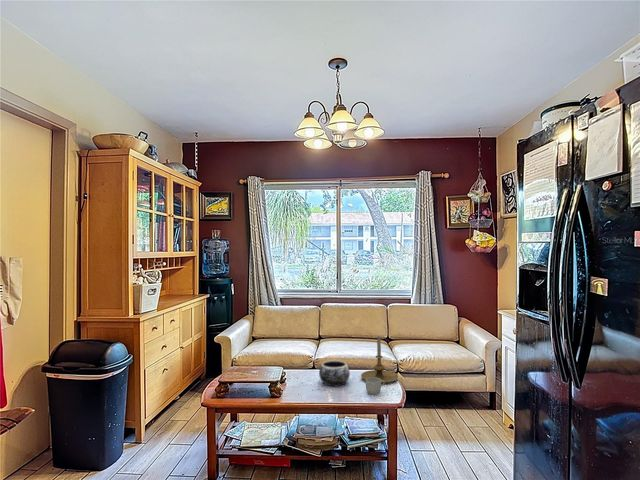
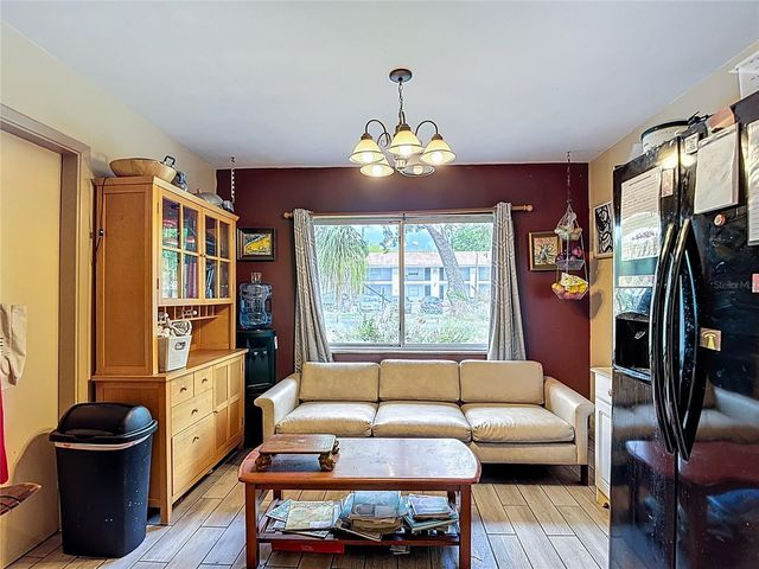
- mug [365,377,385,396]
- decorative bowl [318,360,351,387]
- candle holder [360,336,399,384]
